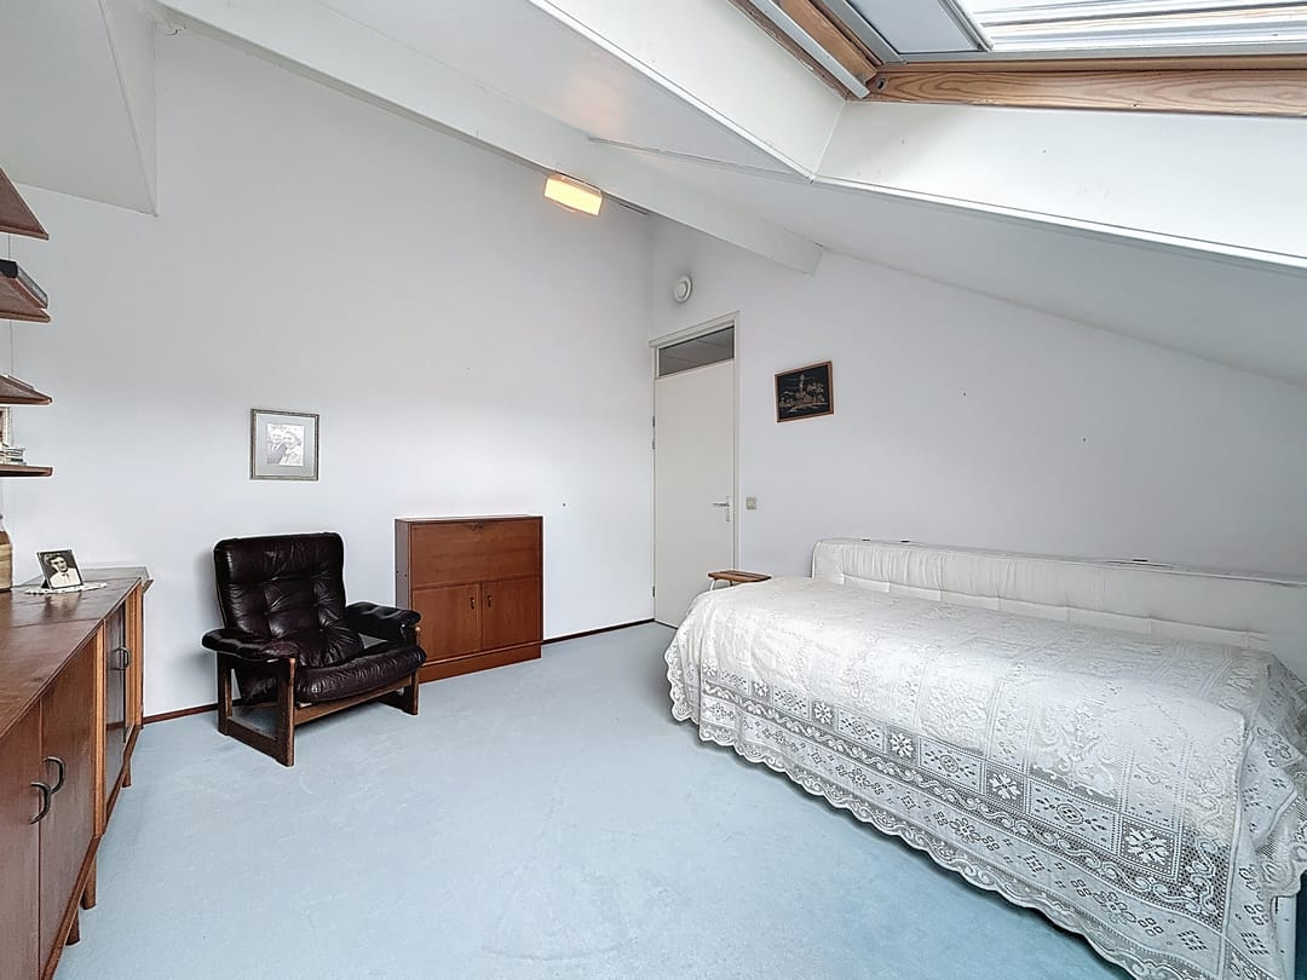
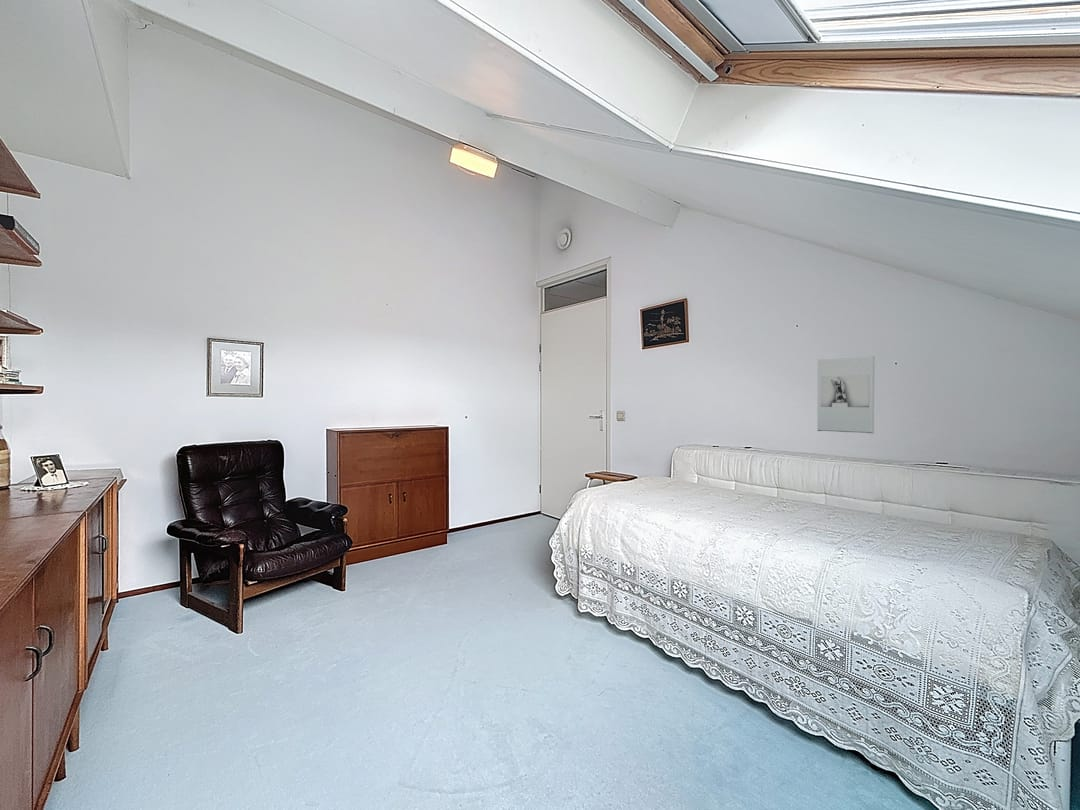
+ wall sculpture [816,355,876,434]
